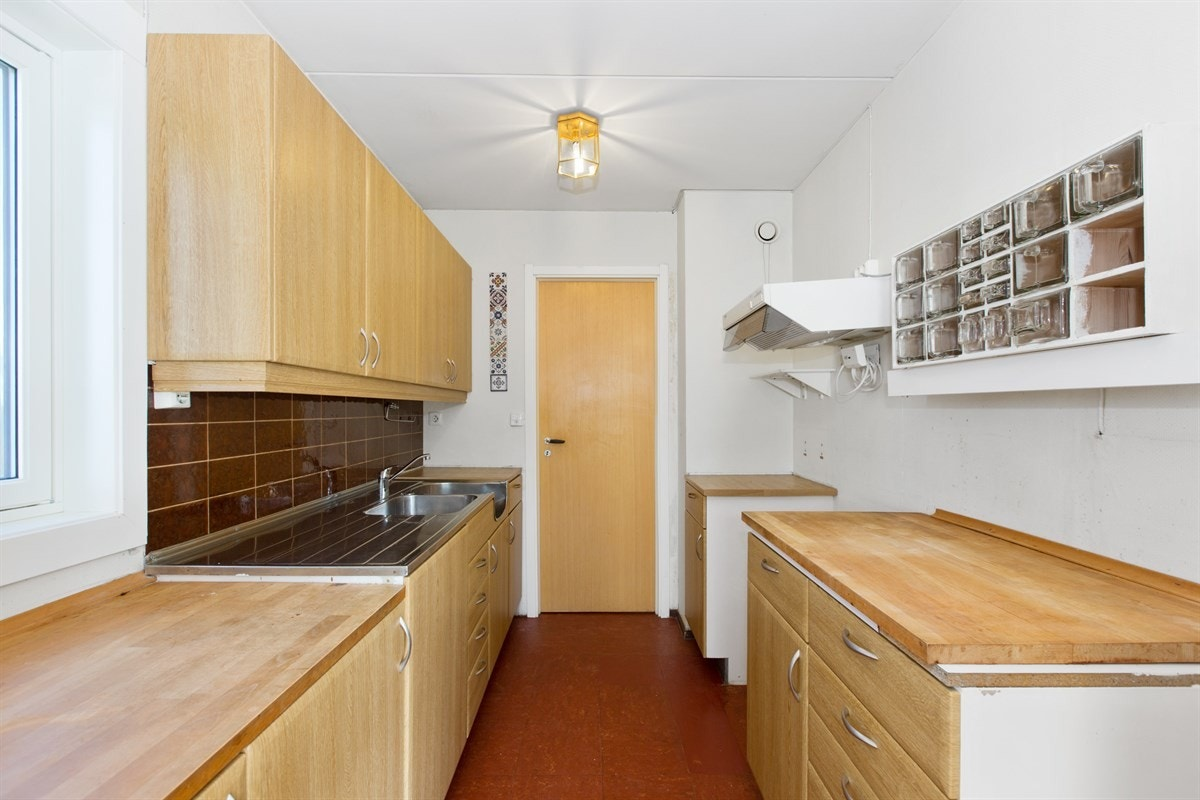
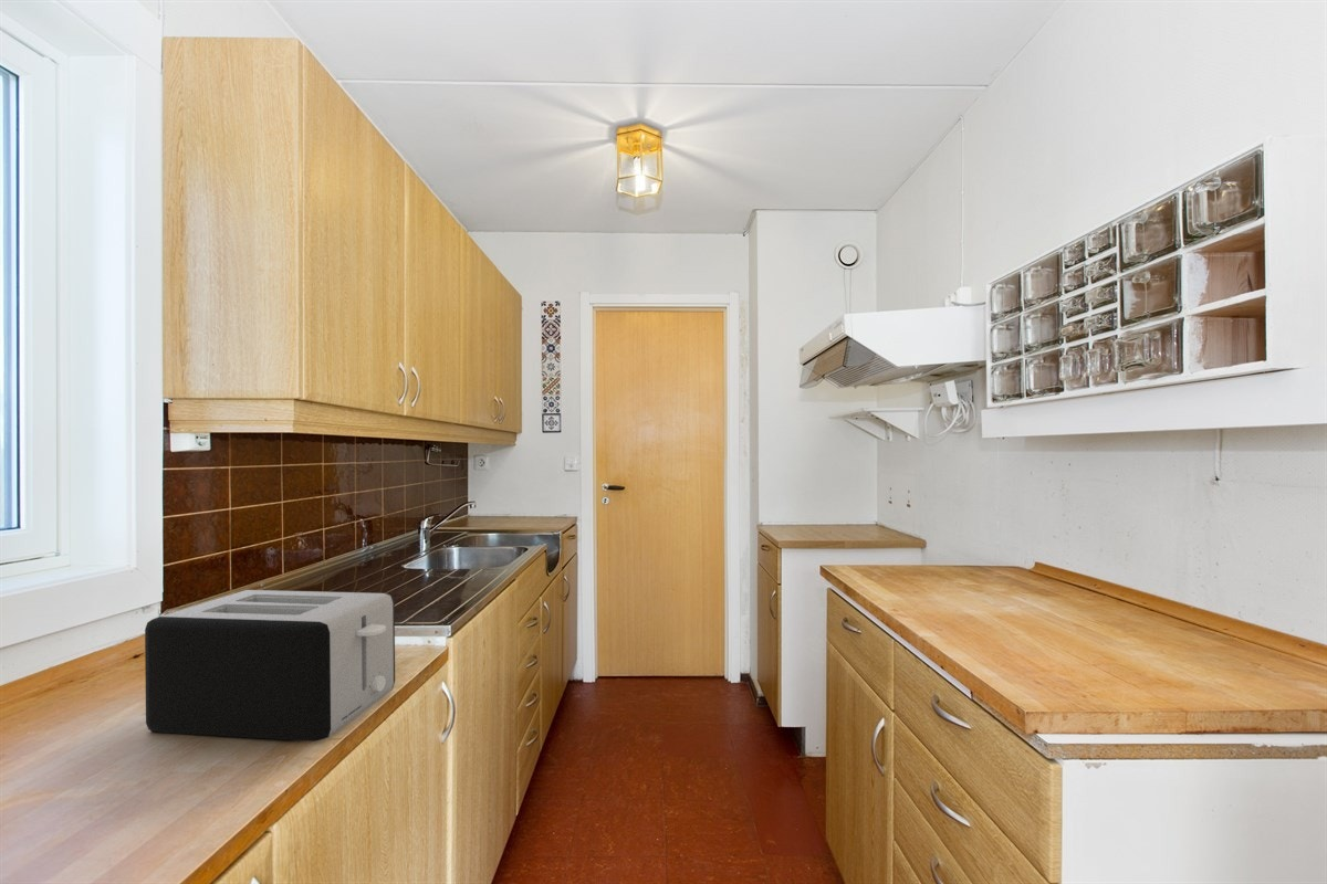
+ toaster [144,589,396,743]
